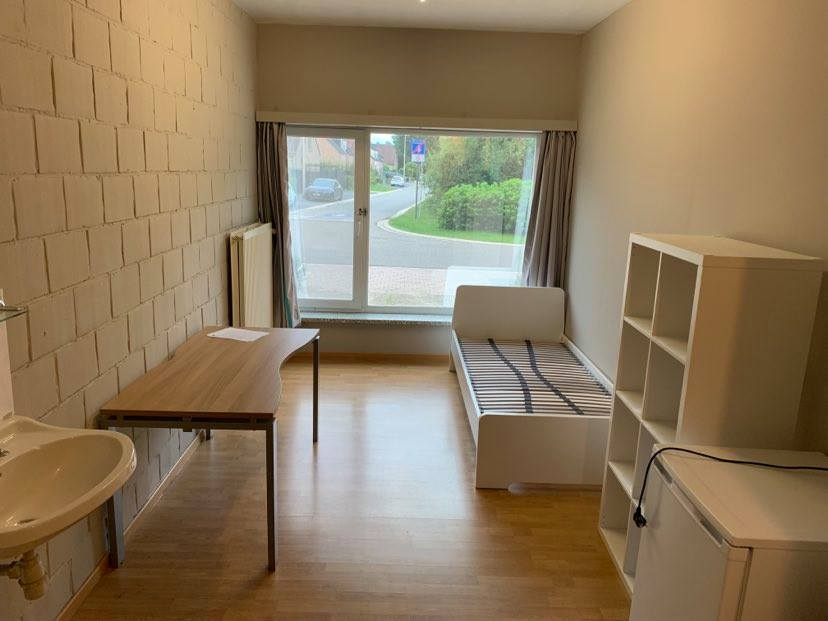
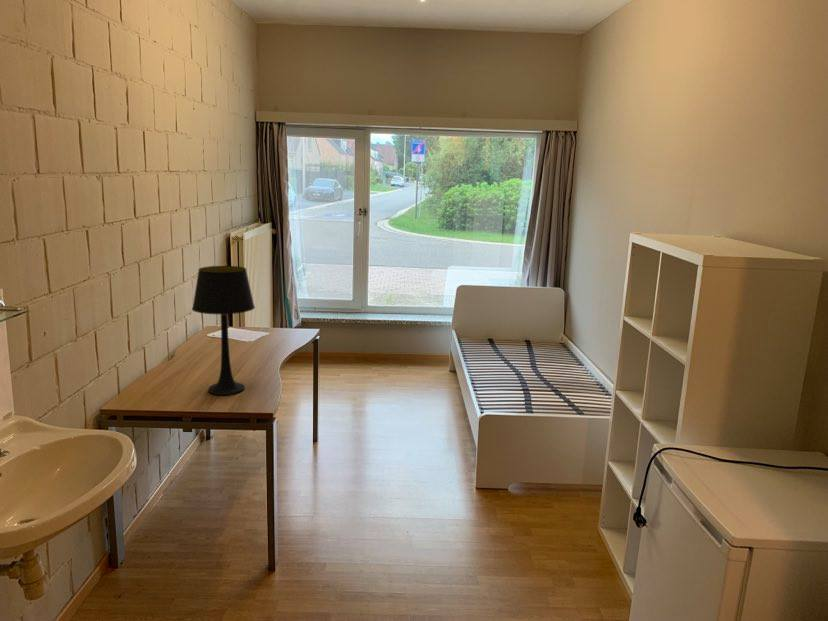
+ table lamp [191,265,256,396]
